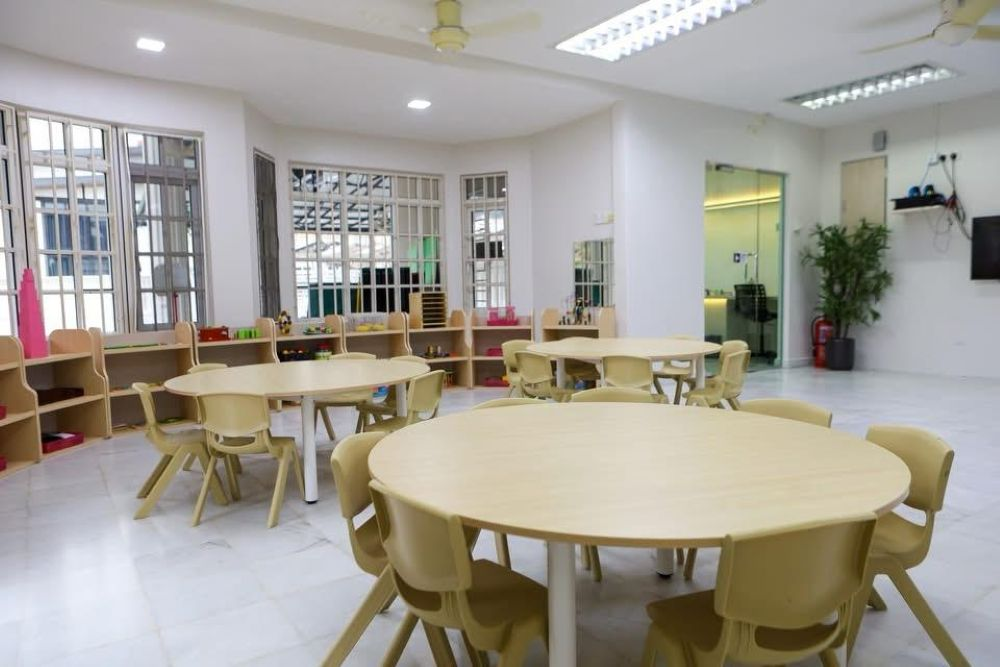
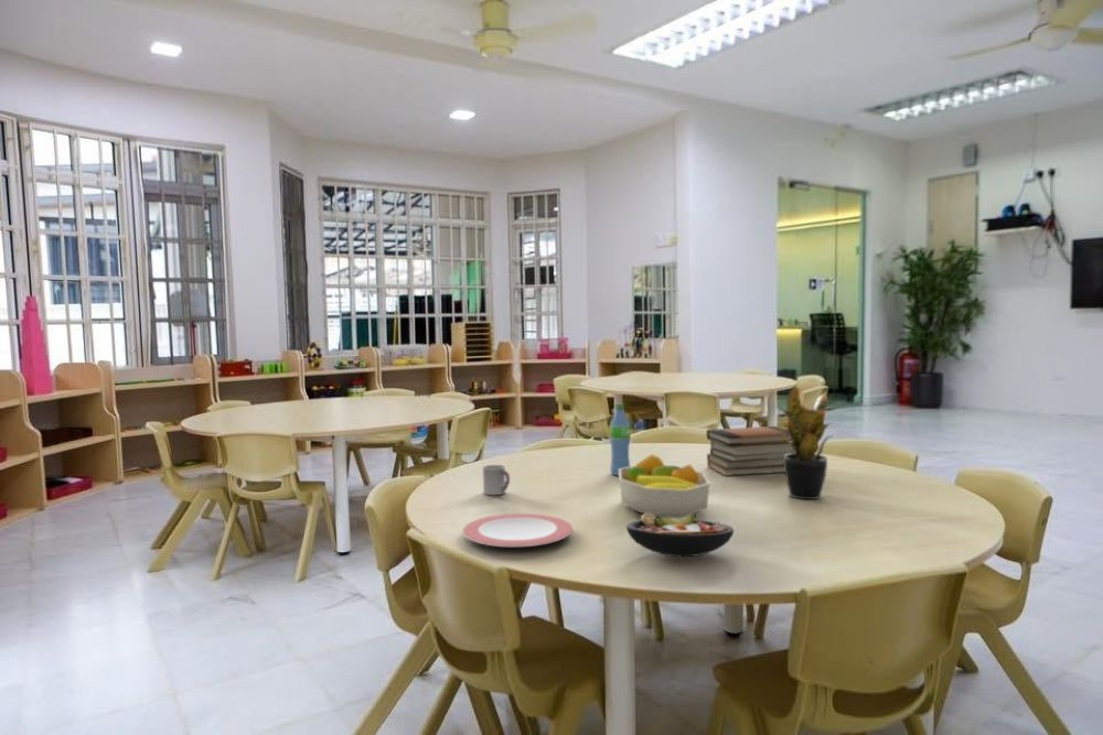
+ plate [461,512,574,548]
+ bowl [625,514,736,558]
+ water bottle [609,402,631,477]
+ fruit bowl [618,453,711,518]
+ potted plant [774,383,840,500]
+ cup [482,464,511,496]
+ book stack [706,425,794,477]
